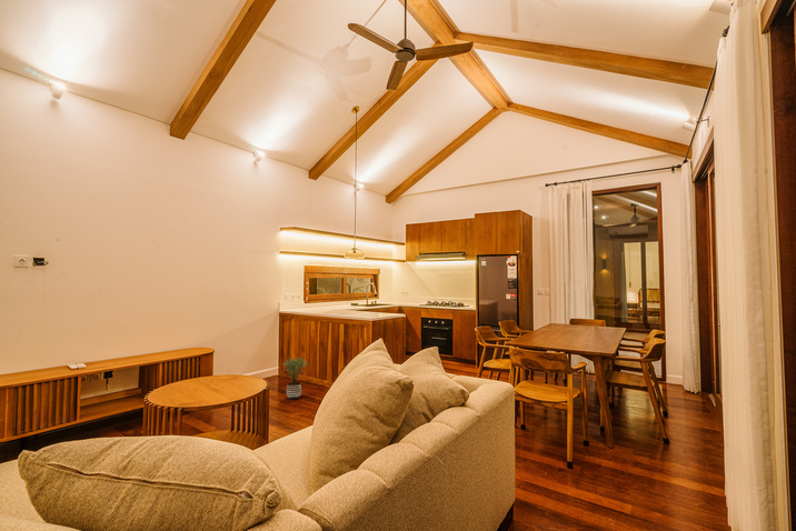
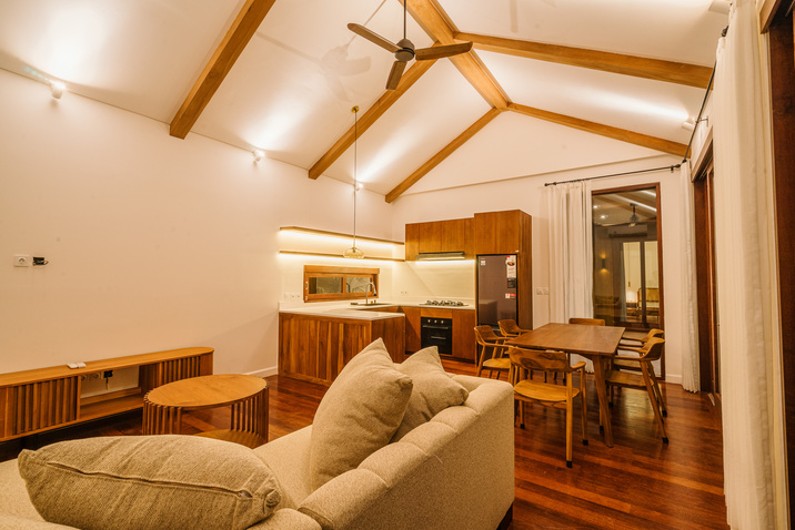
- potted plant [281,355,311,401]
